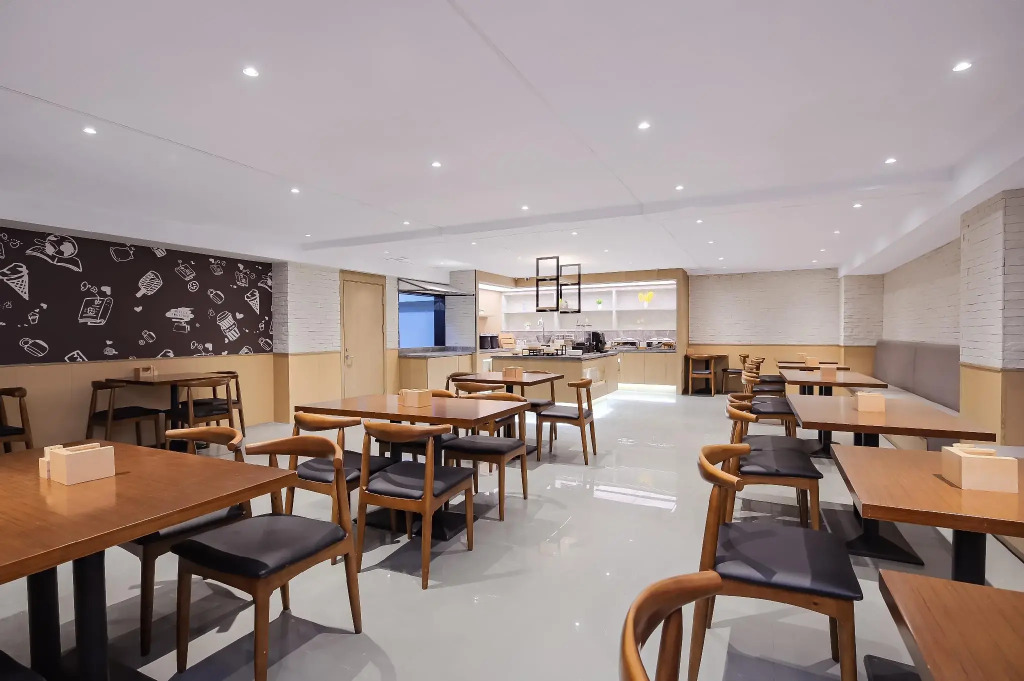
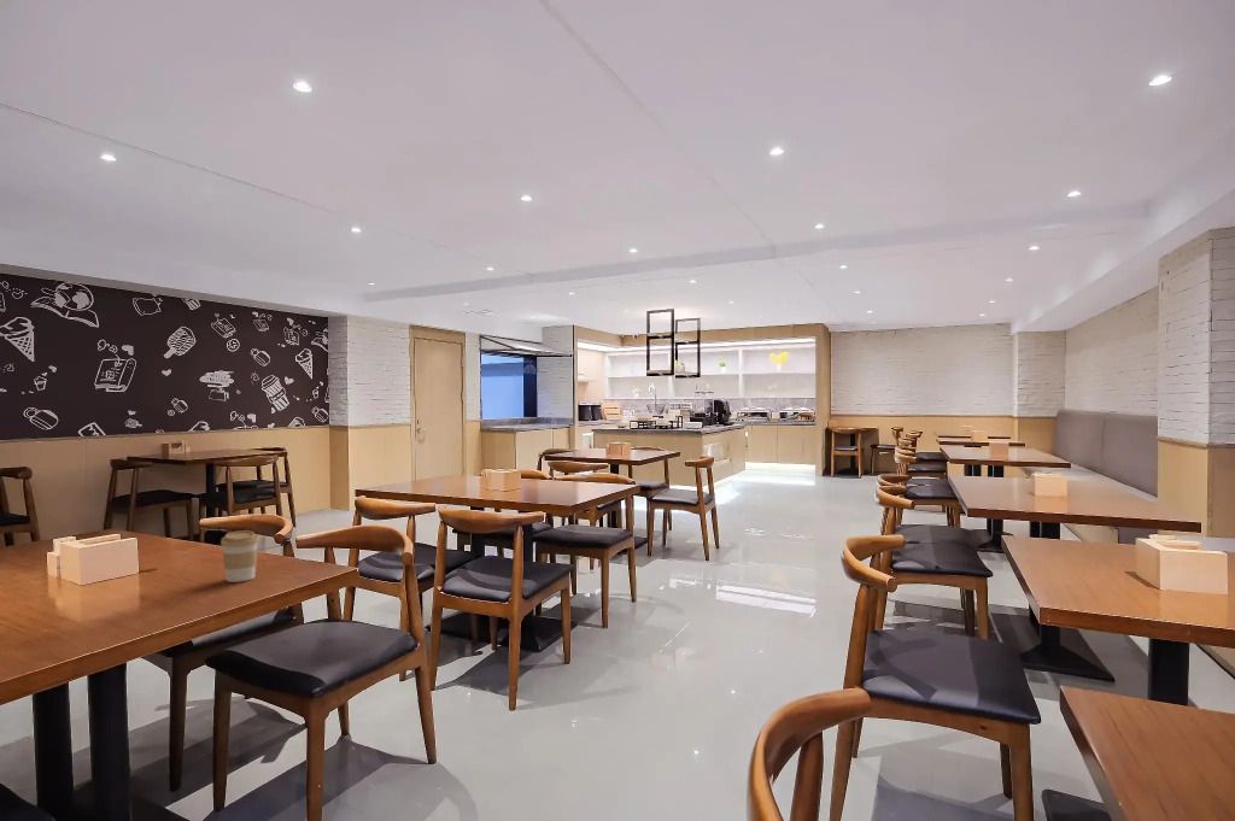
+ coffee cup [220,529,261,584]
